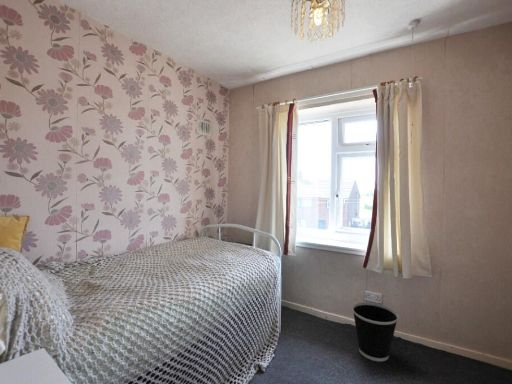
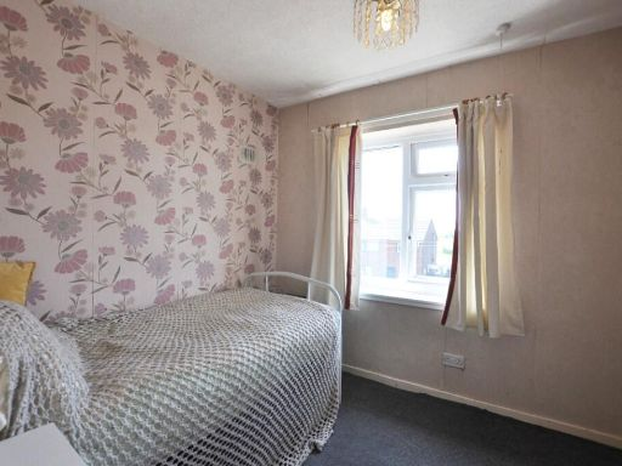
- wastebasket [351,301,400,362]
